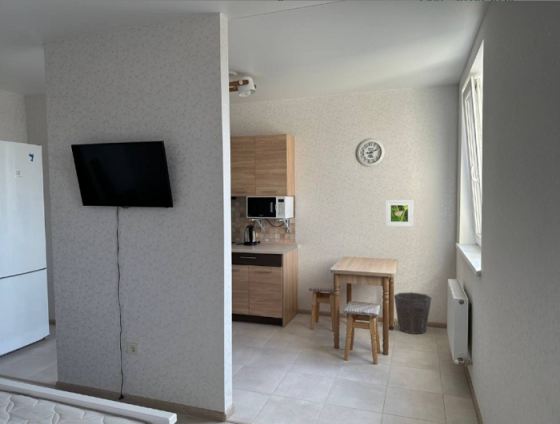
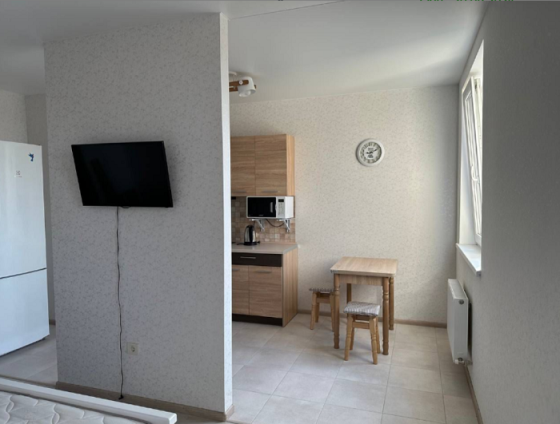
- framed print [385,199,414,228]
- waste bin [393,291,432,335]
